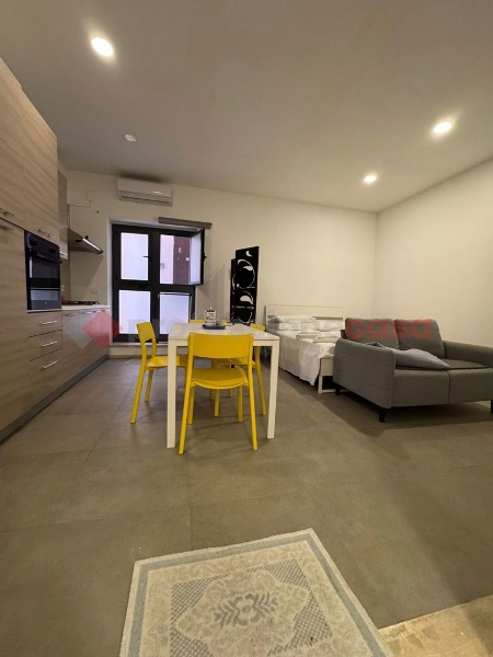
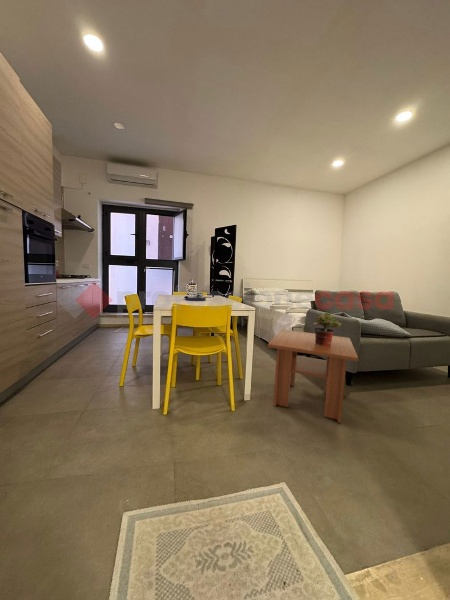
+ coffee table [267,329,359,424]
+ potted plant [311,311,343,346]
